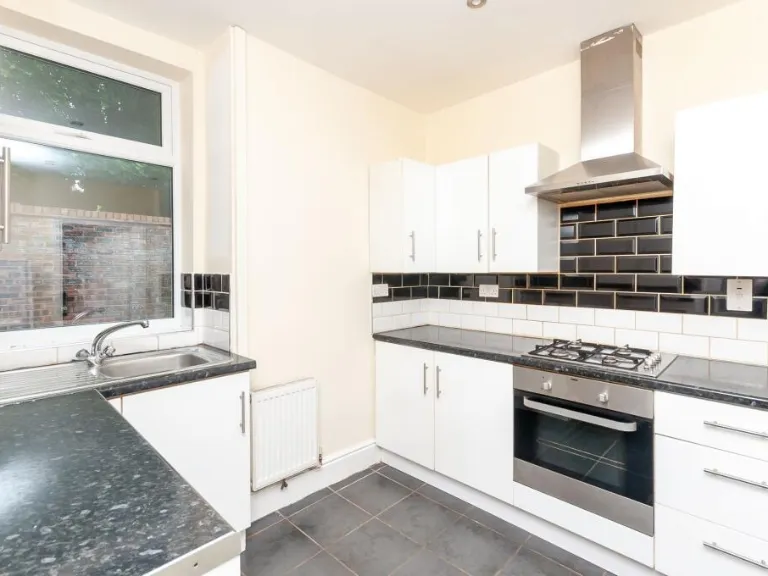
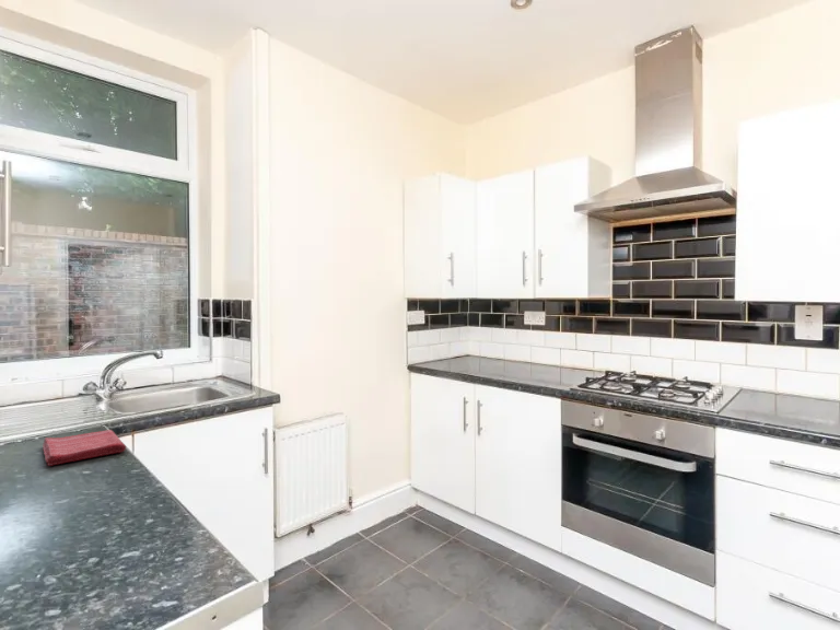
+ dish towel [43,429,127,467]
